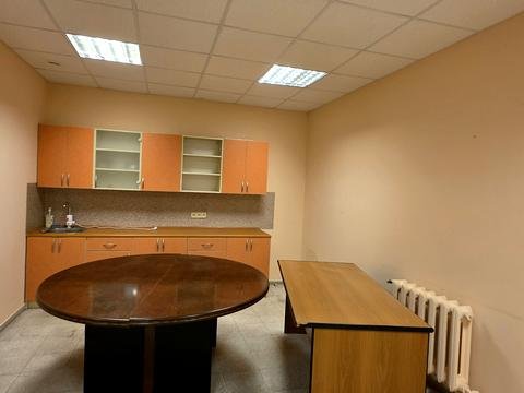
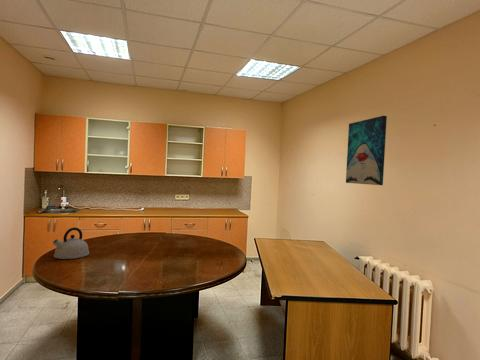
+ kettle [52,227,90,260]
+ wall art [345,115,388,186]
